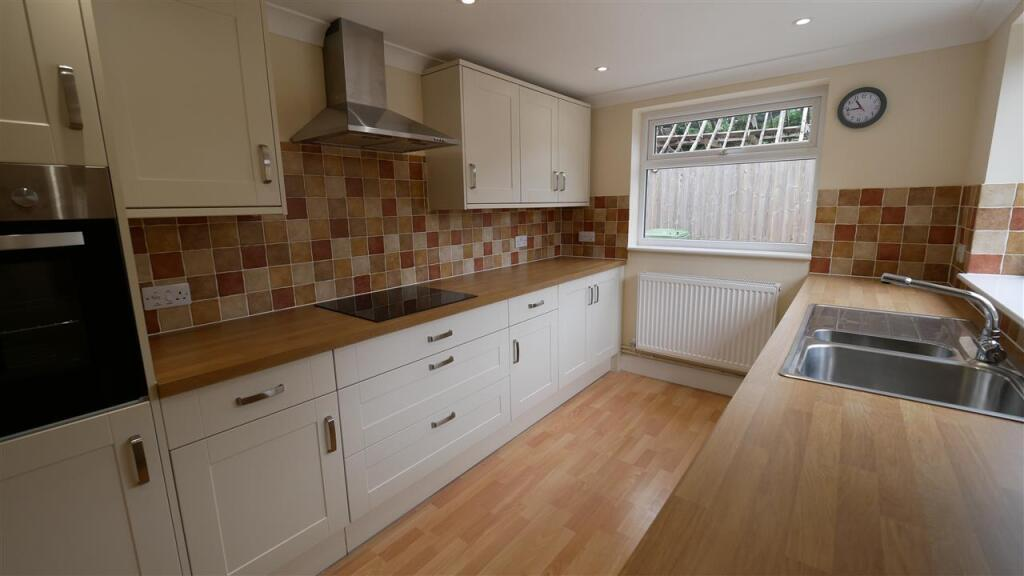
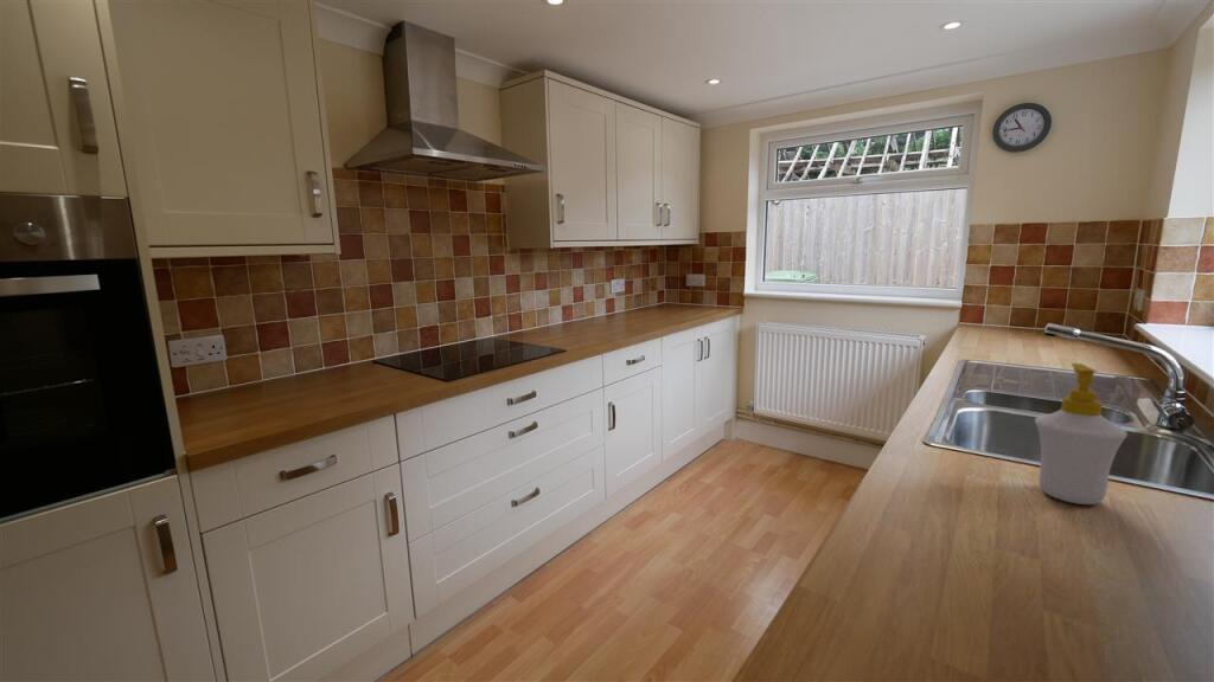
+ soap bottle [1034,362,1129,506]
